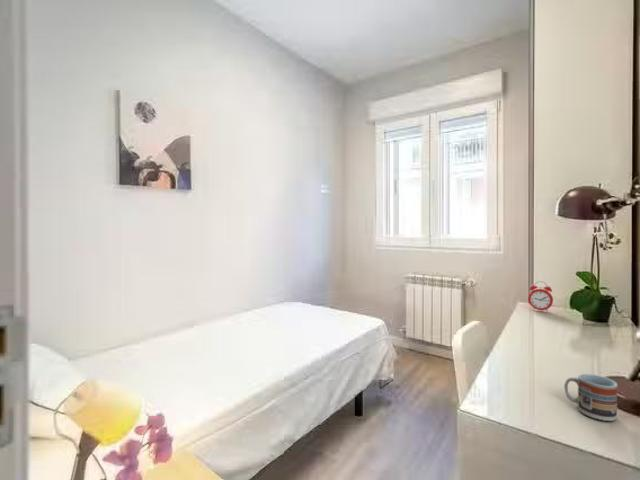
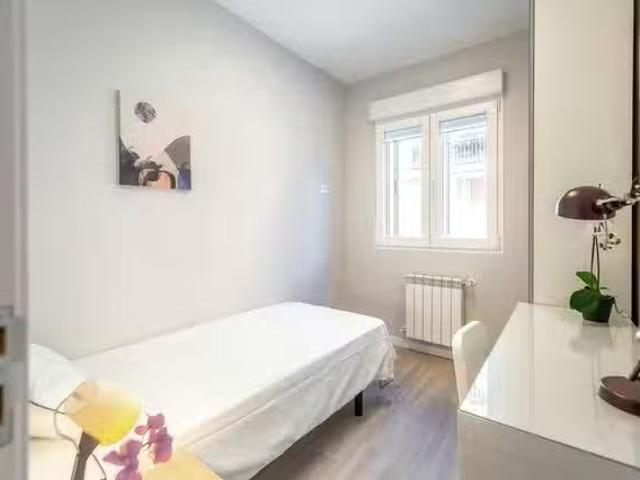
- alarm clock [527,280,554,313]
- cup [563,373,619,422]
